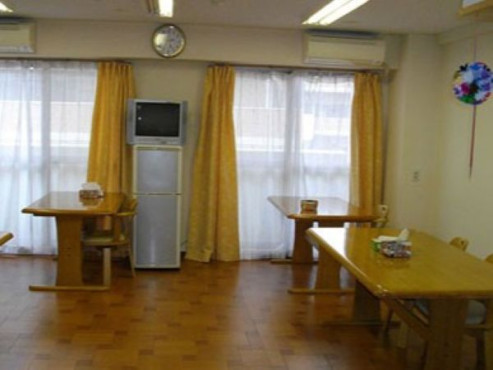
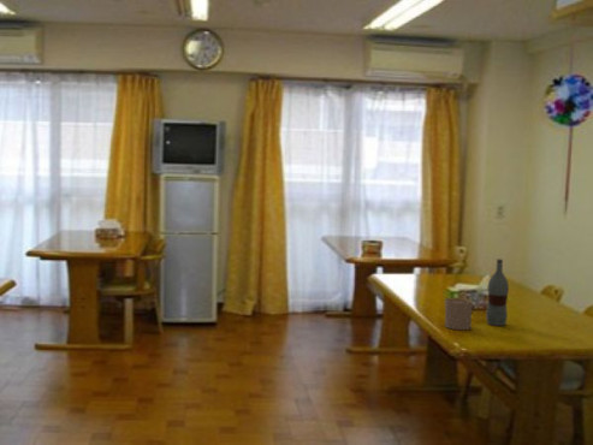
+ cup [444,297,474,331]
+ bottle [485,259,510,327]
